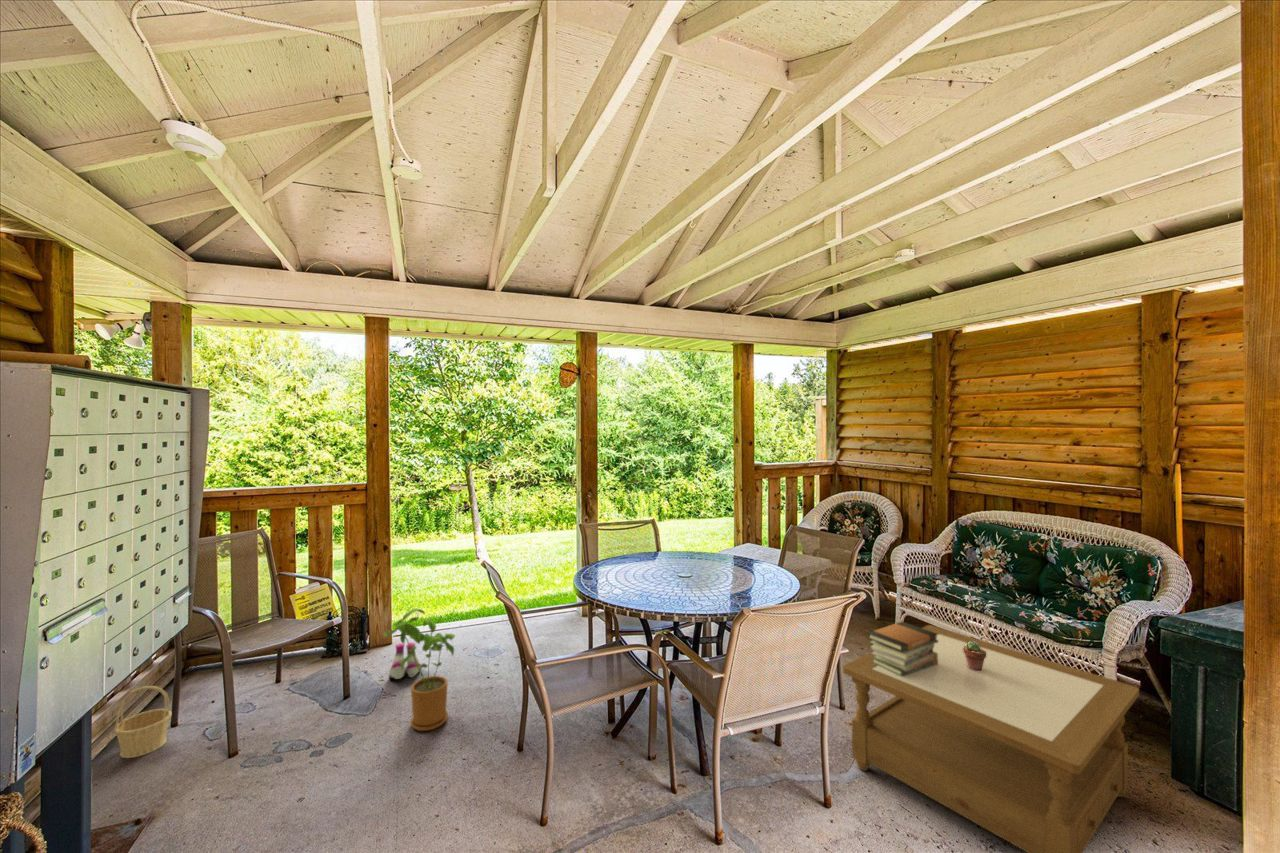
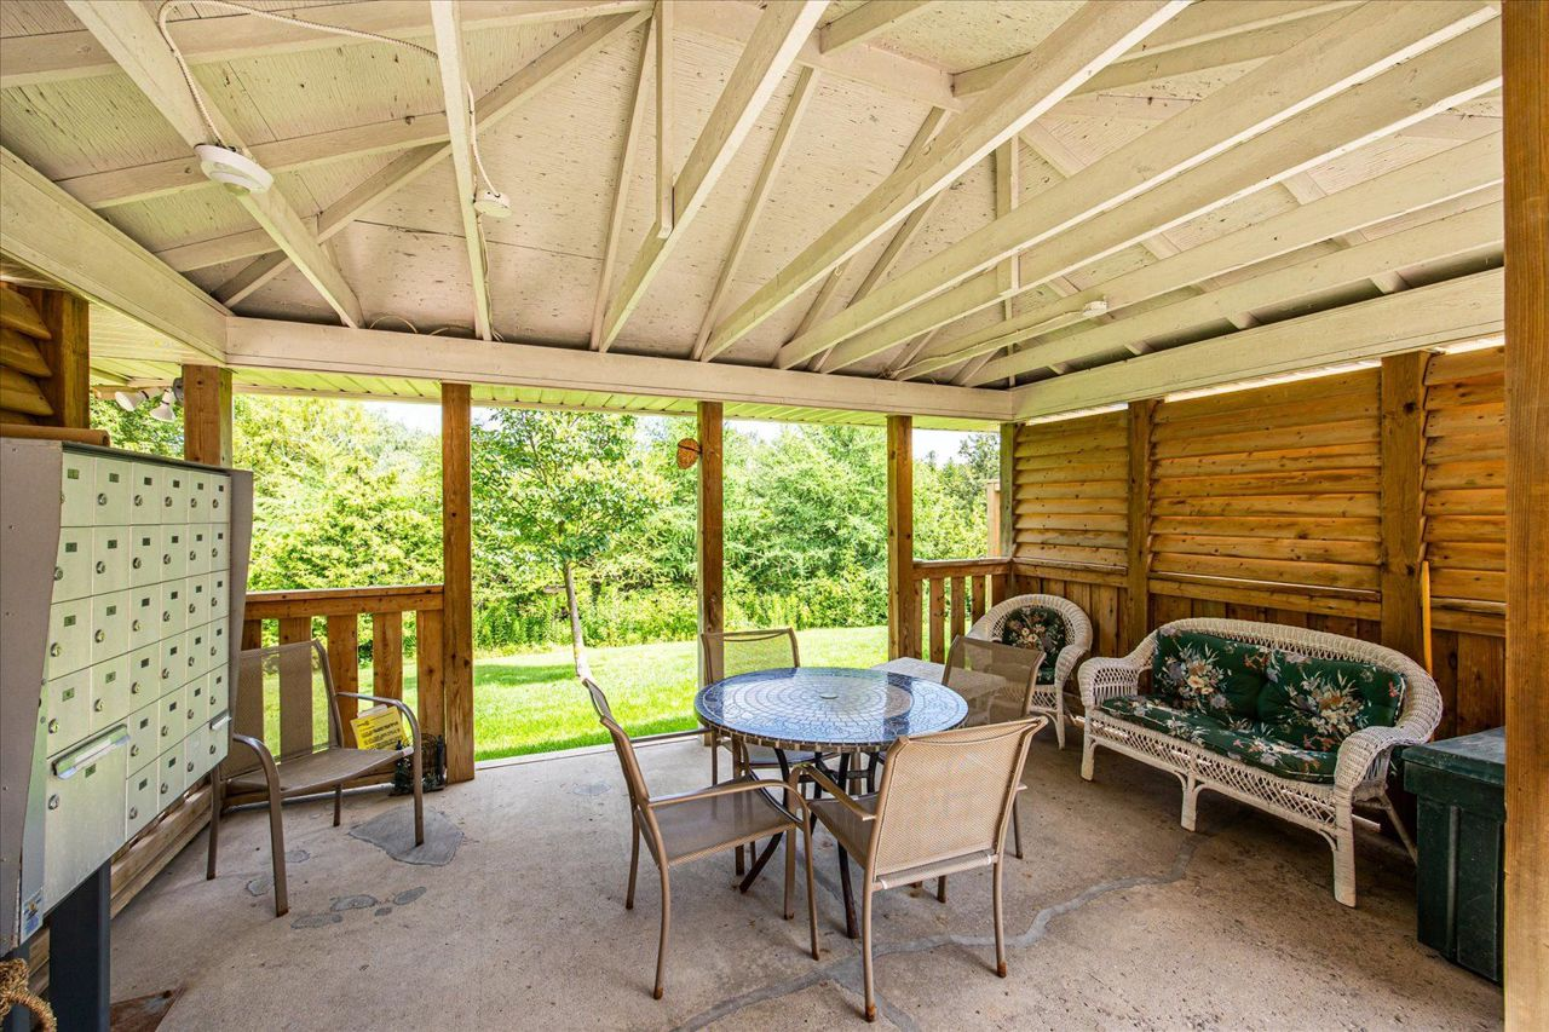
- book stack [867,621,938,677]
- basket [113,685,173,759]
- boots [387,641,423,680]
- potted succulent [963,641,987,671]
- house plant [382,607,457,732]
- coffee table [842,624,1140,853]
